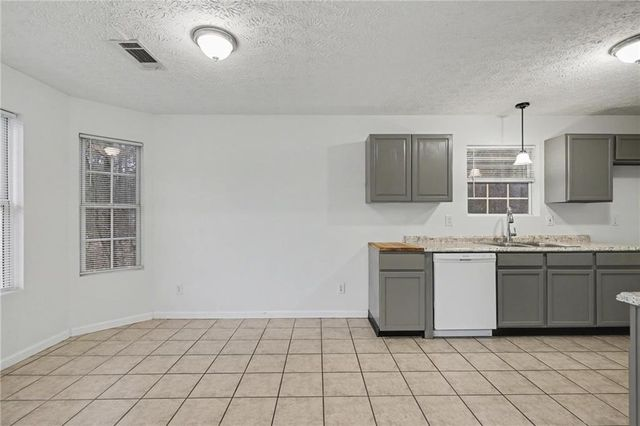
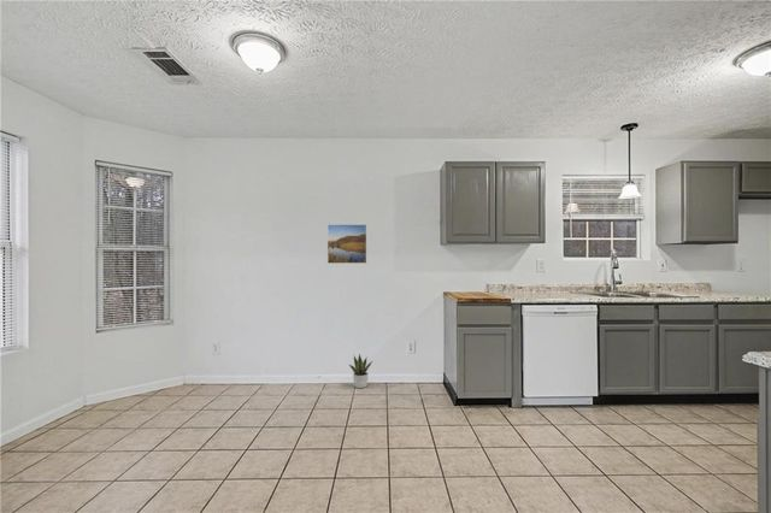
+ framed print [326,223,367,265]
+ potted plant [347,353,373,389]
